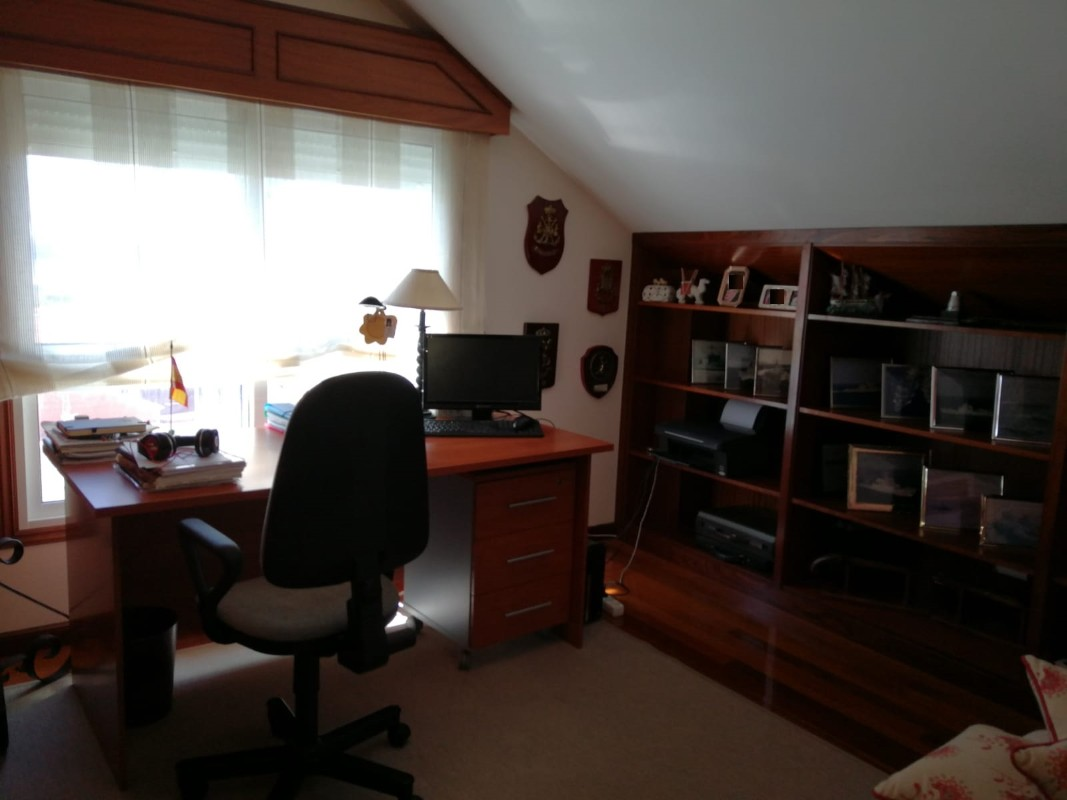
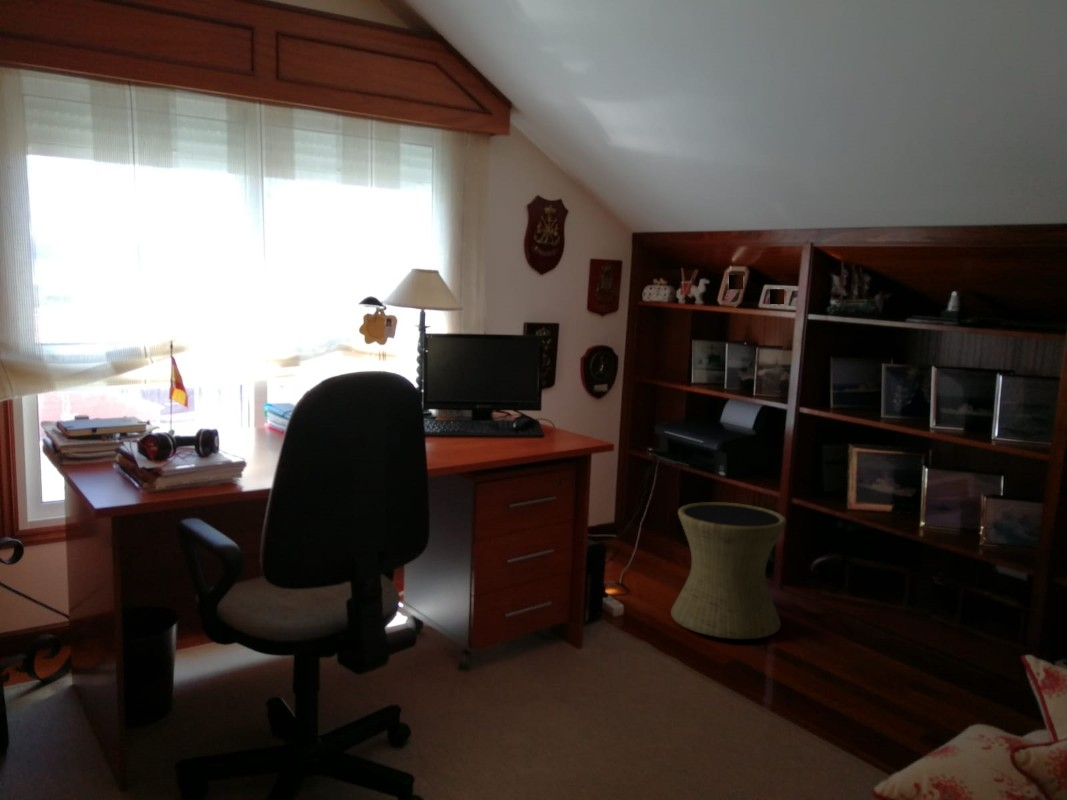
+ side table [670,501,787,640]
